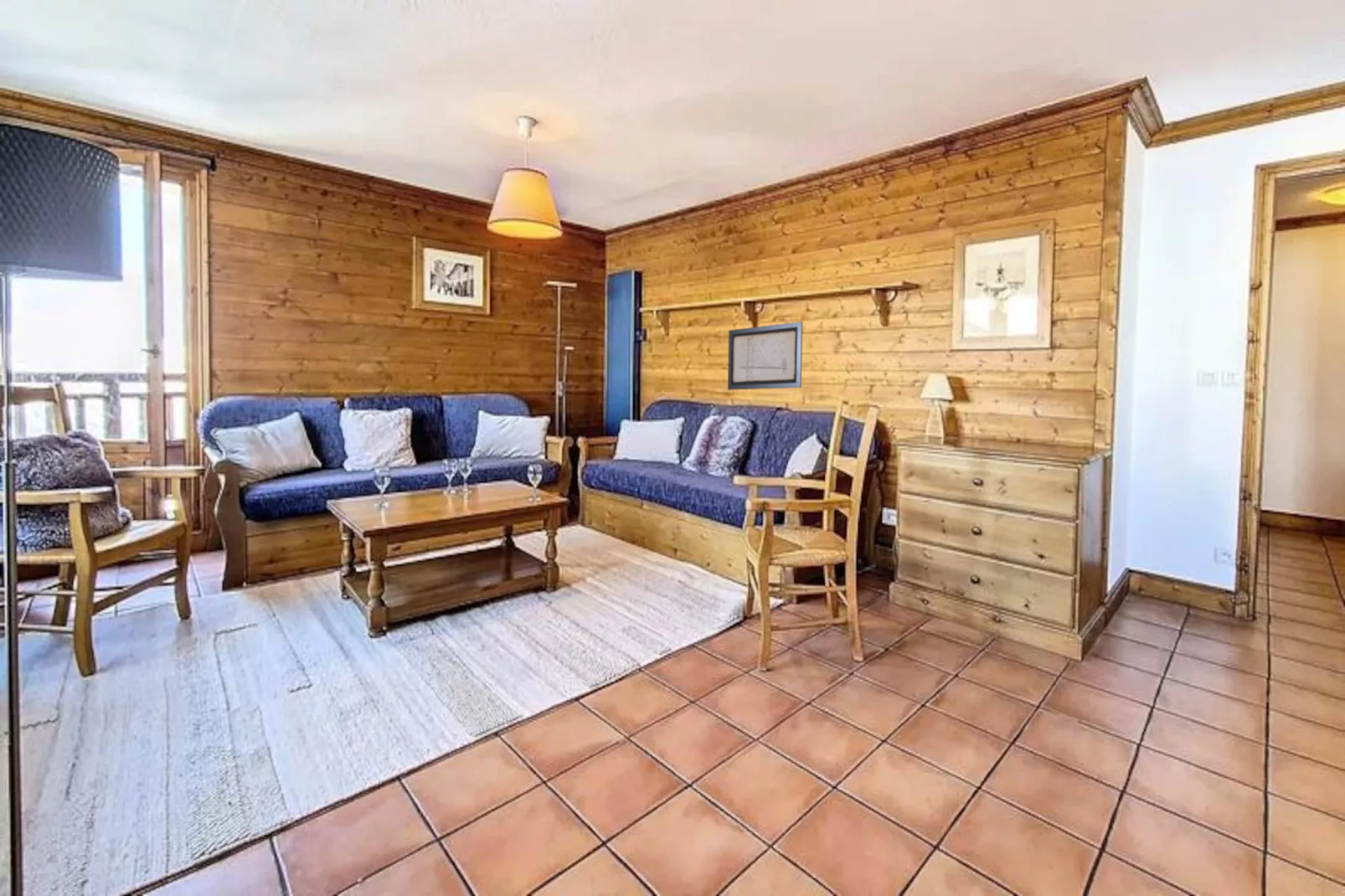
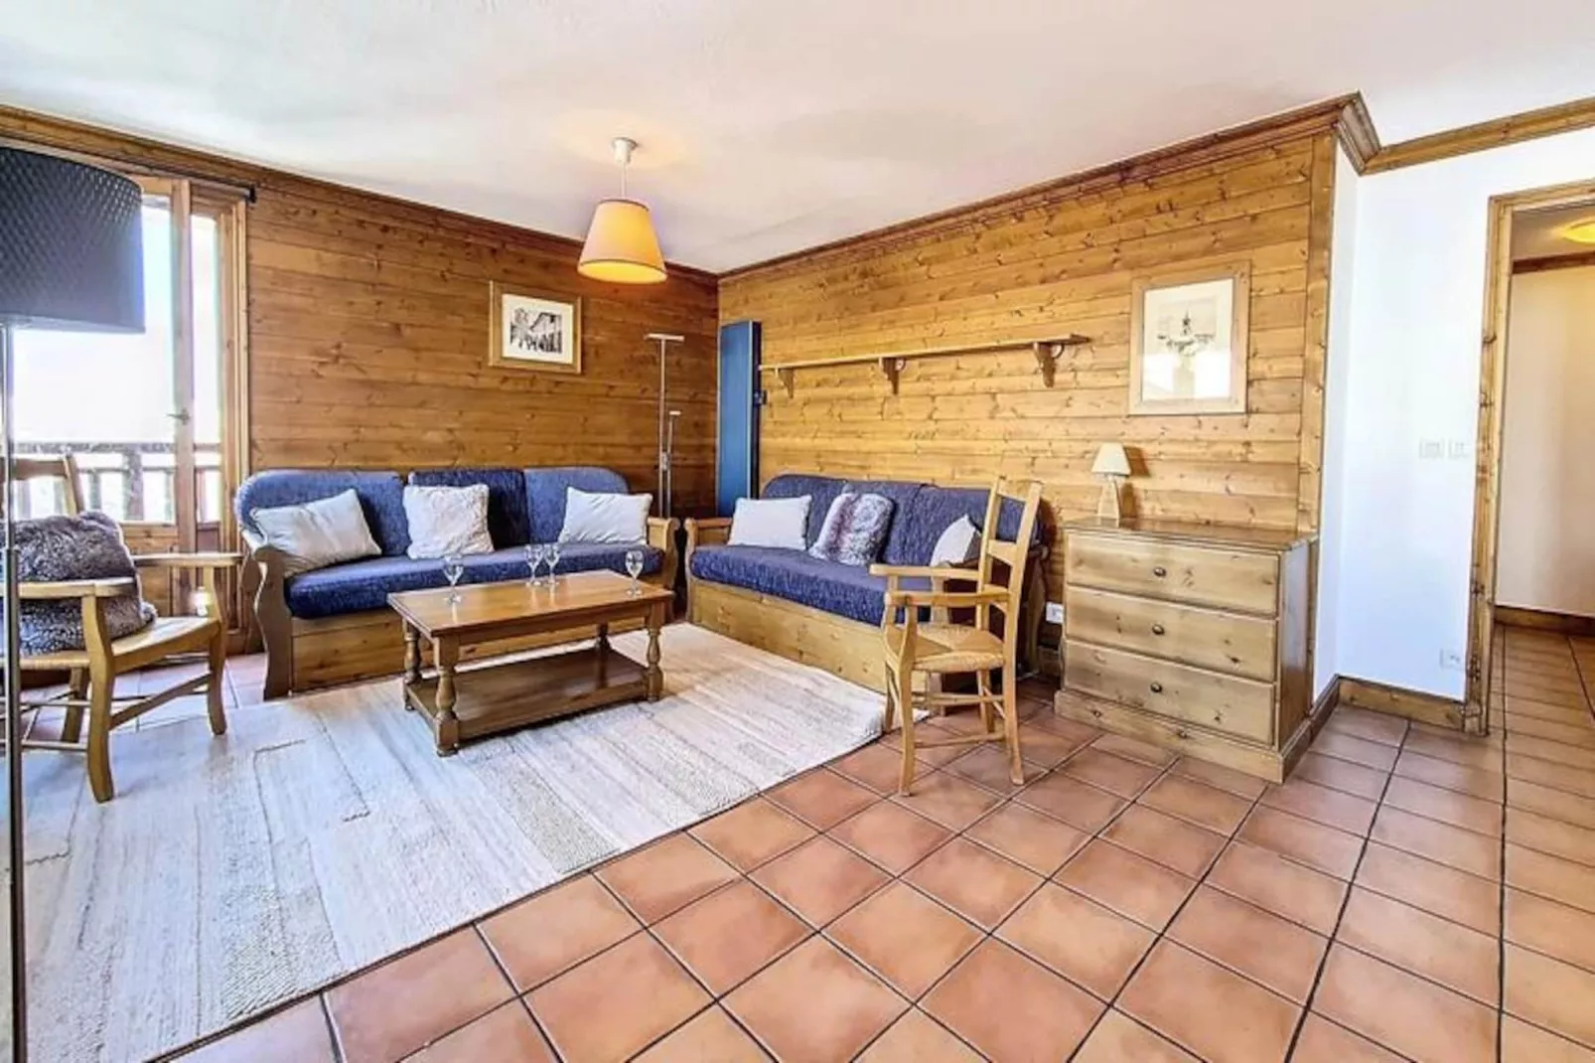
- wall art [727,321,803,391]
